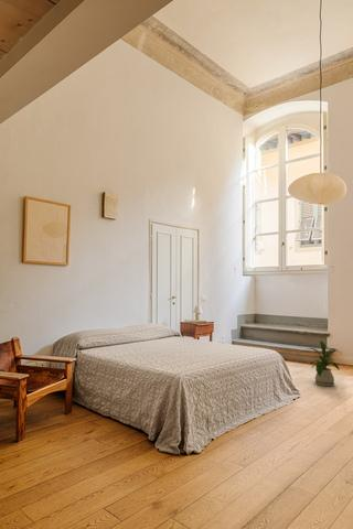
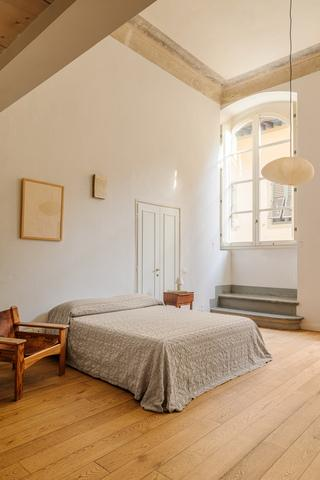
- house plant [307,339,343,388]
